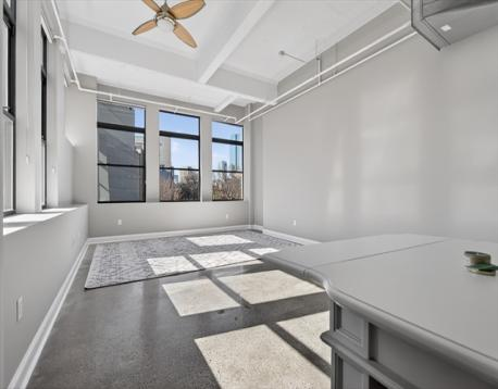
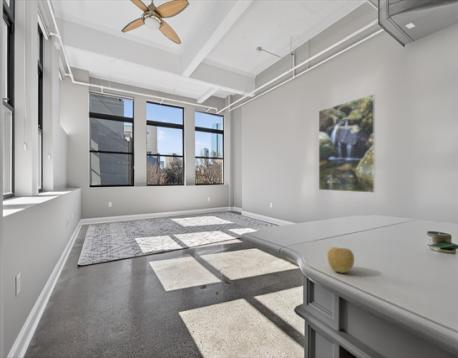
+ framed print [318,93,376,194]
+ apple [327,246,355,274]
